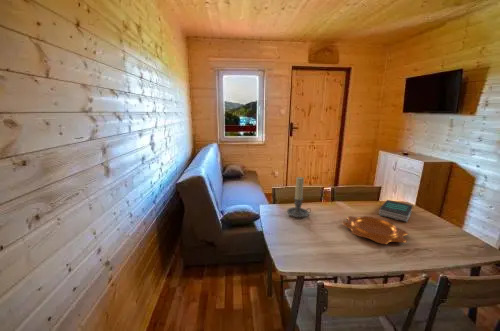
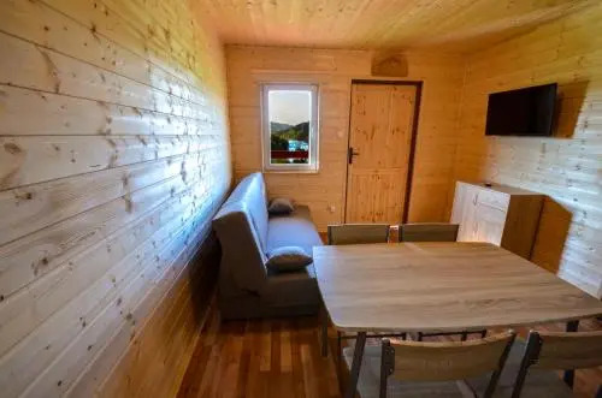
- decorative bowl [342,215,409,245]
- book [378,199,414,223]
- candle holder [286,176,312,219]
